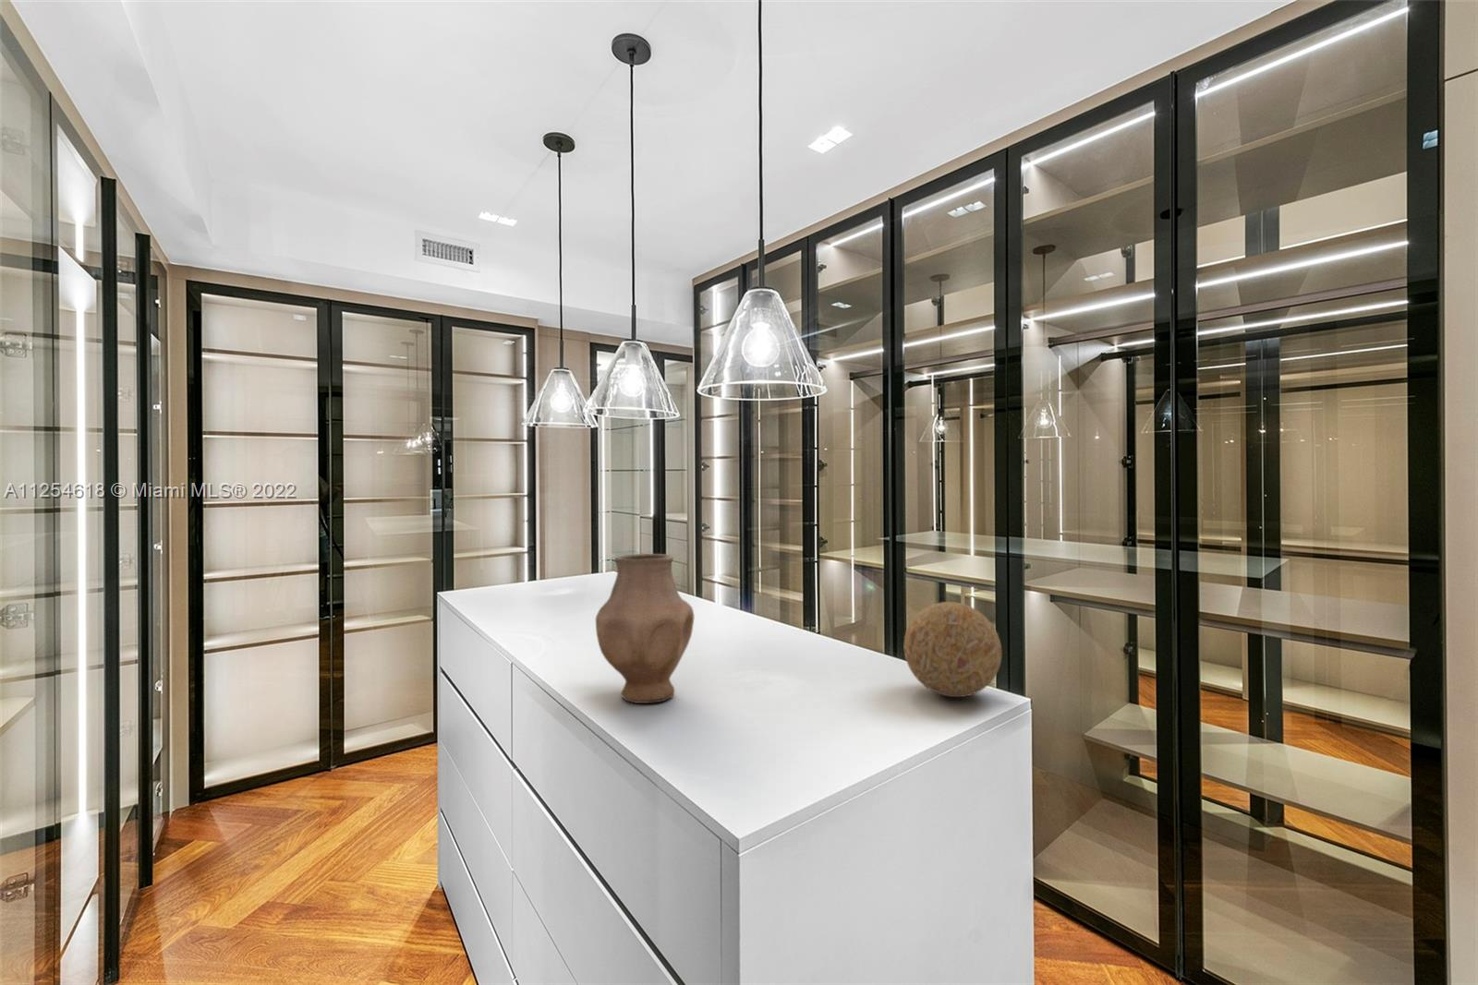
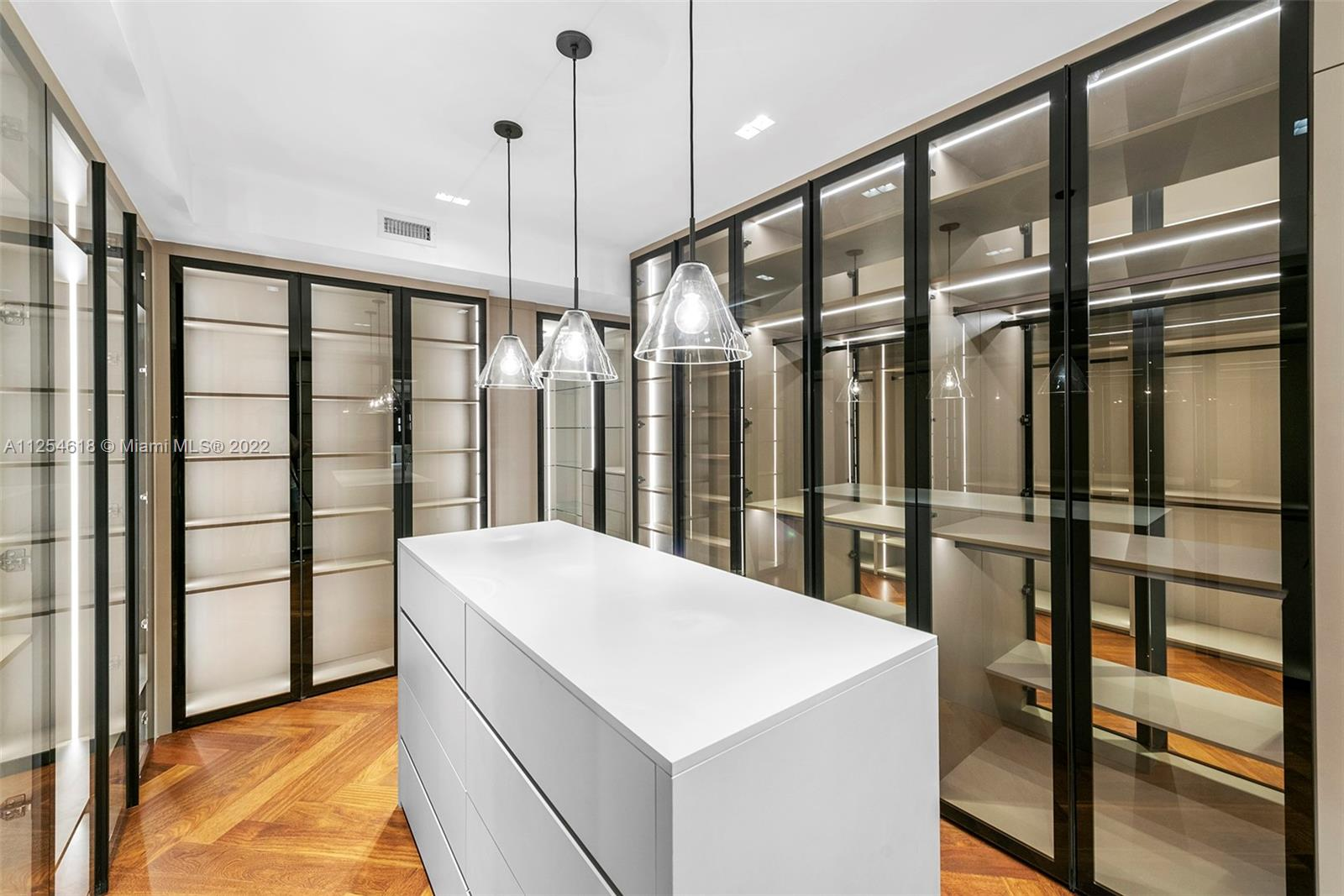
- decorative ball [904,601,1002,698]
- vase [595,553,695,705]
